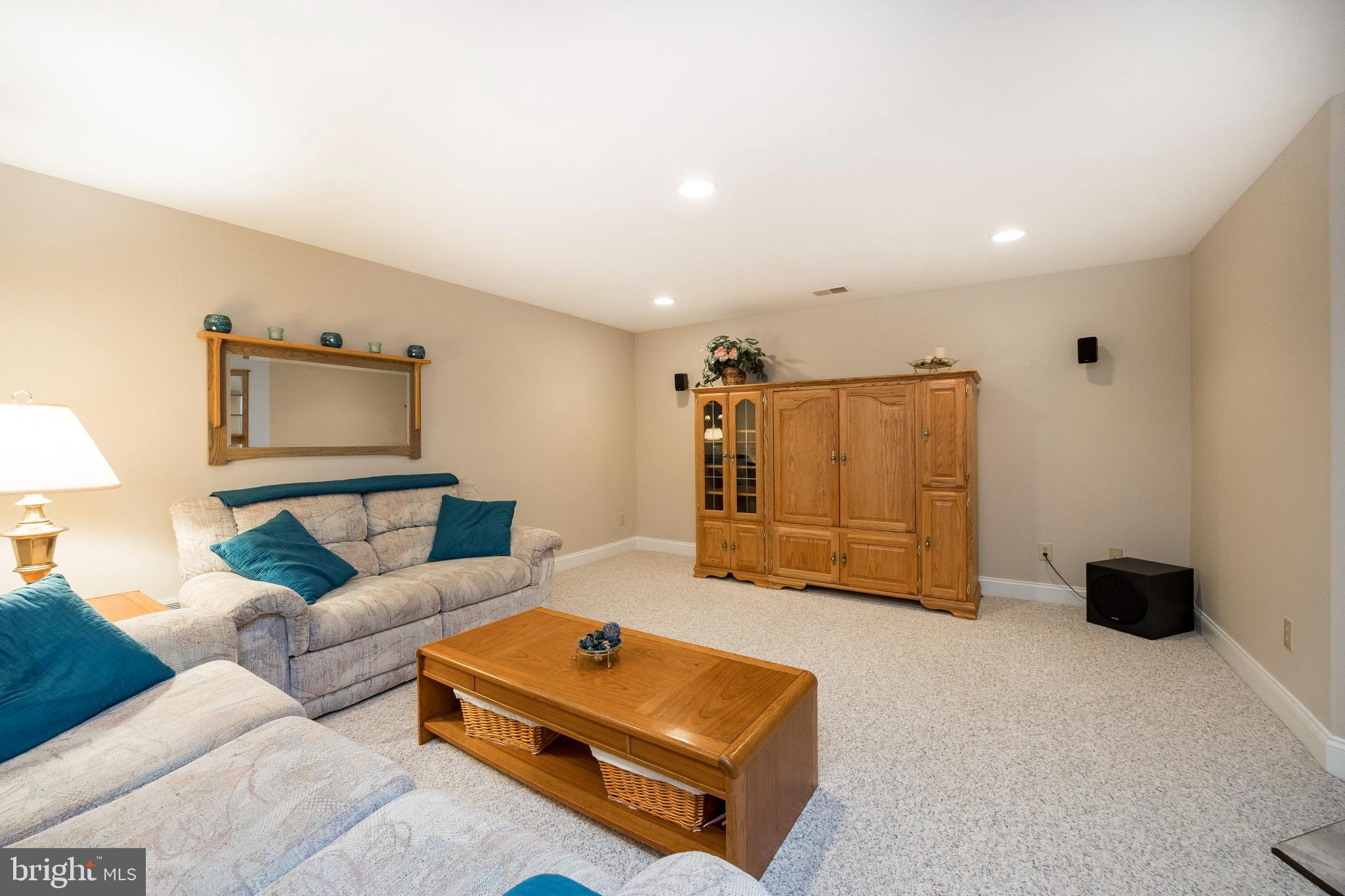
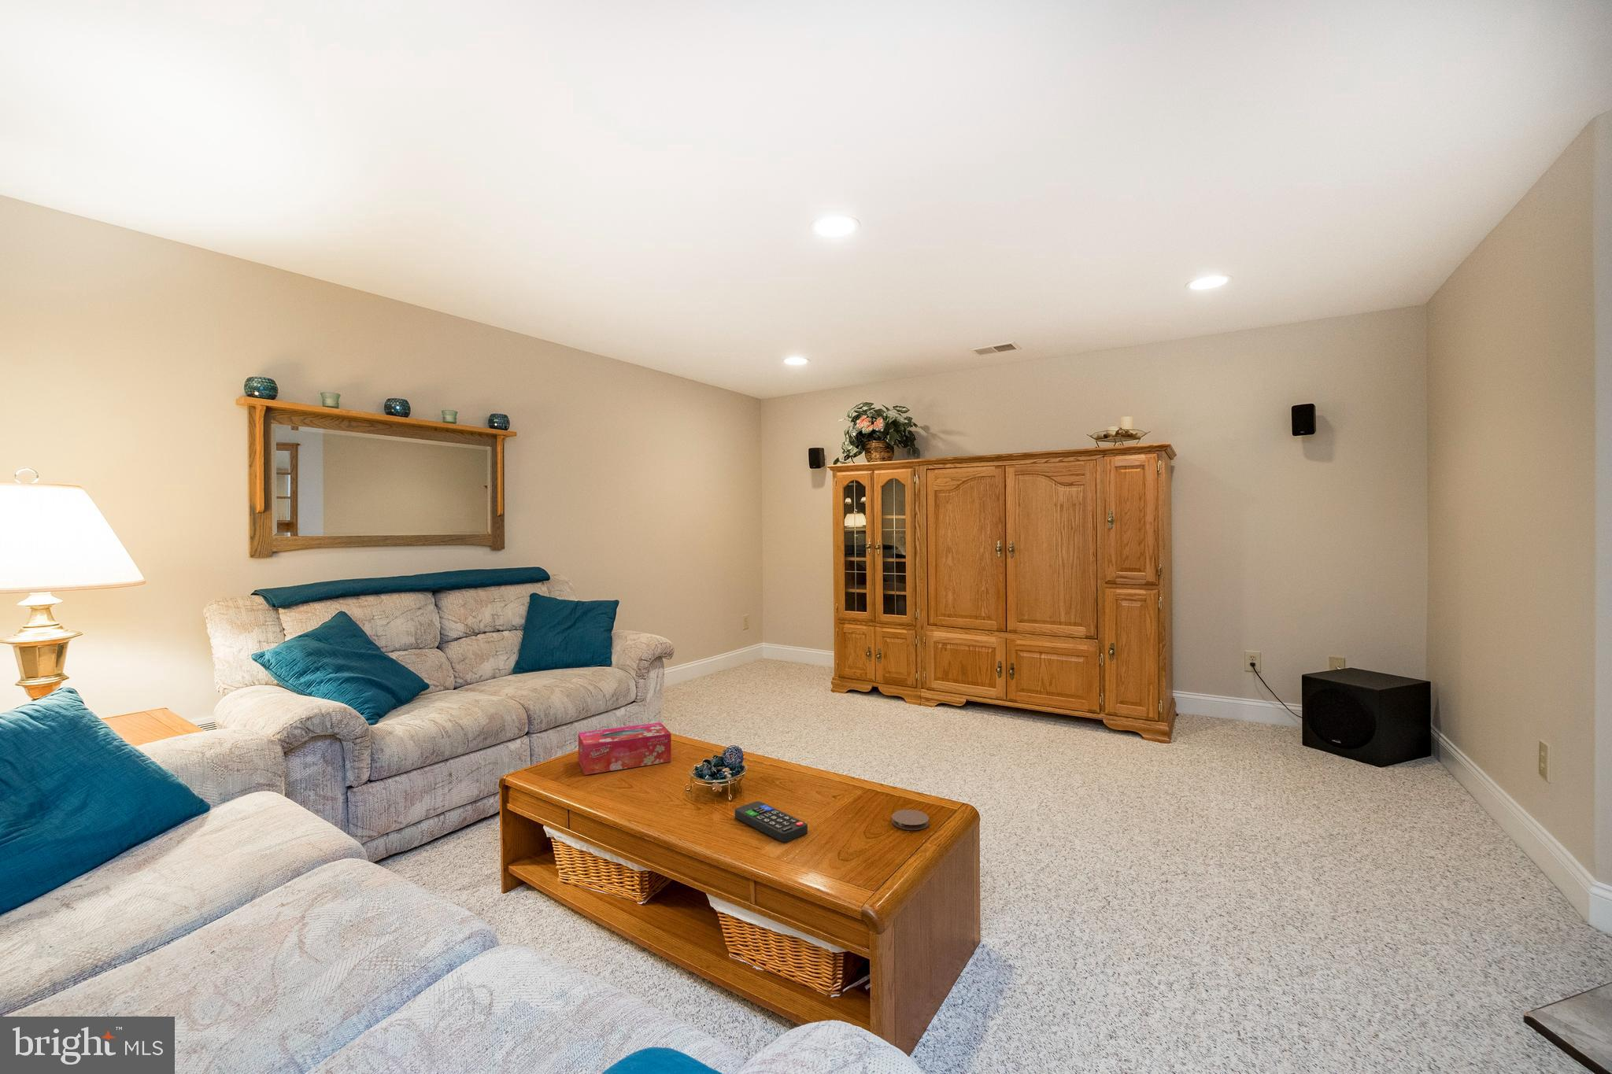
+ coaster [890,809,930,831]
+ tissue box [578,722,672,776]
+ remote control [735,801,808,843]
